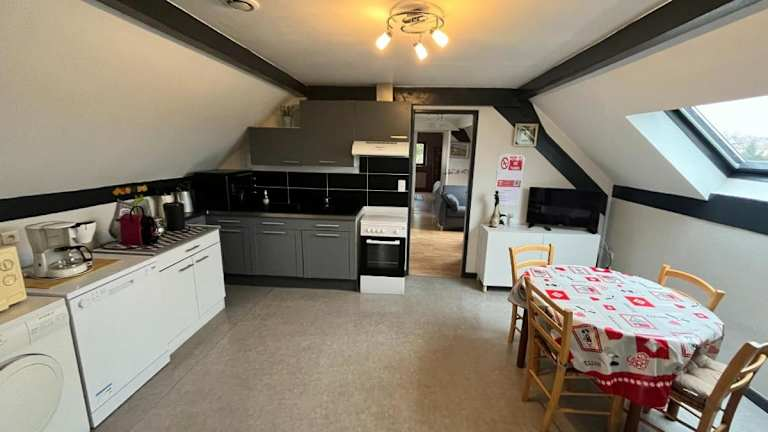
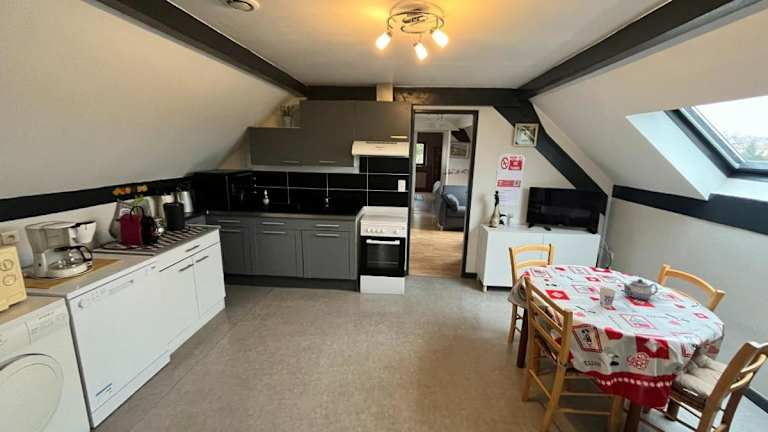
+ teapot [623,278,659,301]
+ cup [599,286,617,309]
